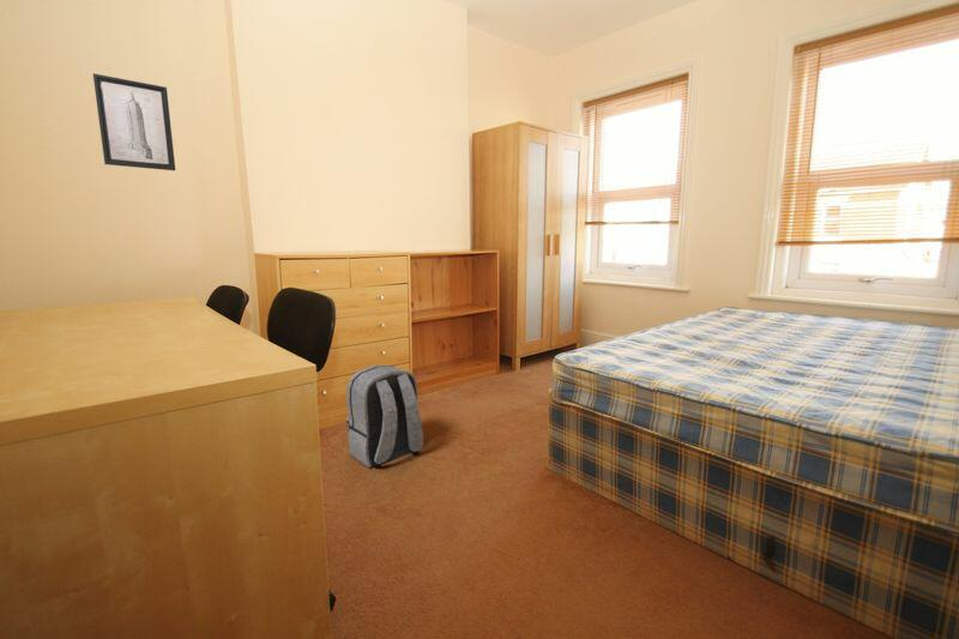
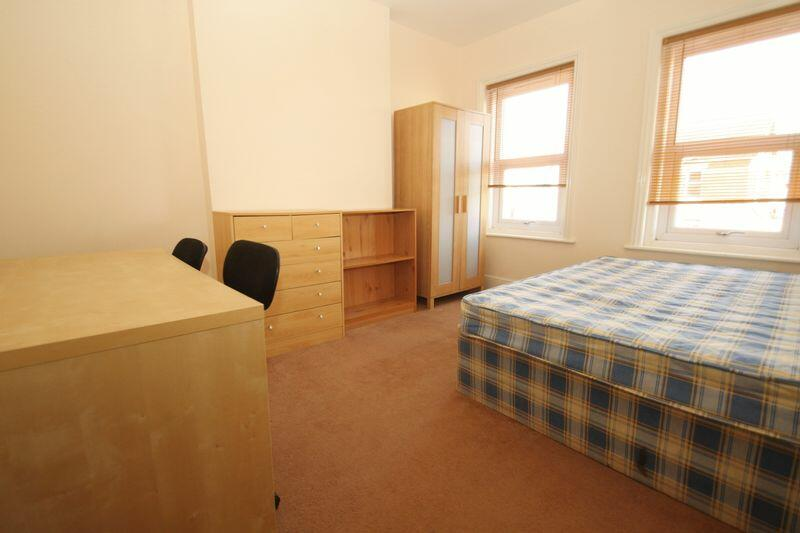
- backpack [345,364,424,469]
- wall art [92,72,176,171]
